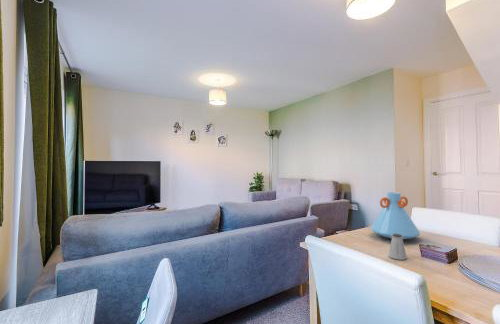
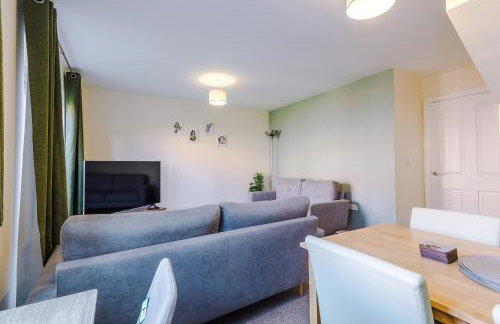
- vase [370,191,421,240]
- saltshaker [387,234,408,261]
